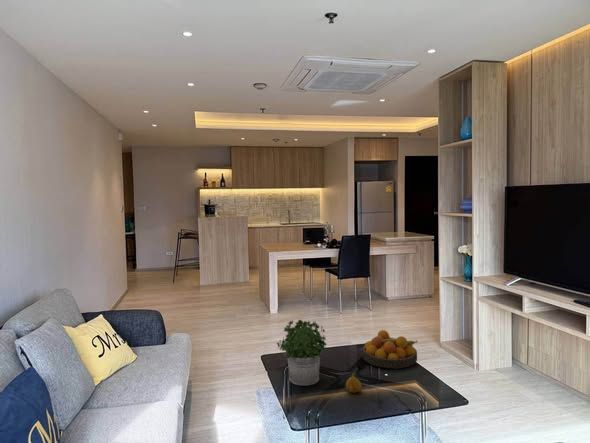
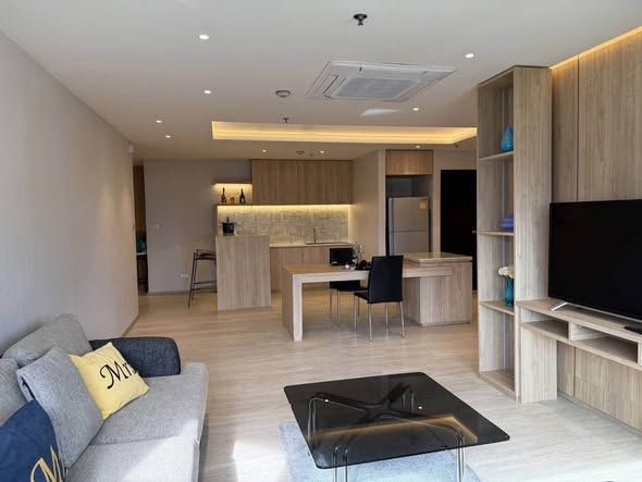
- fruit bowl [362,329,419,369]
- potted plant [276,319,327,387]
- fruit [345,372,363,394]
